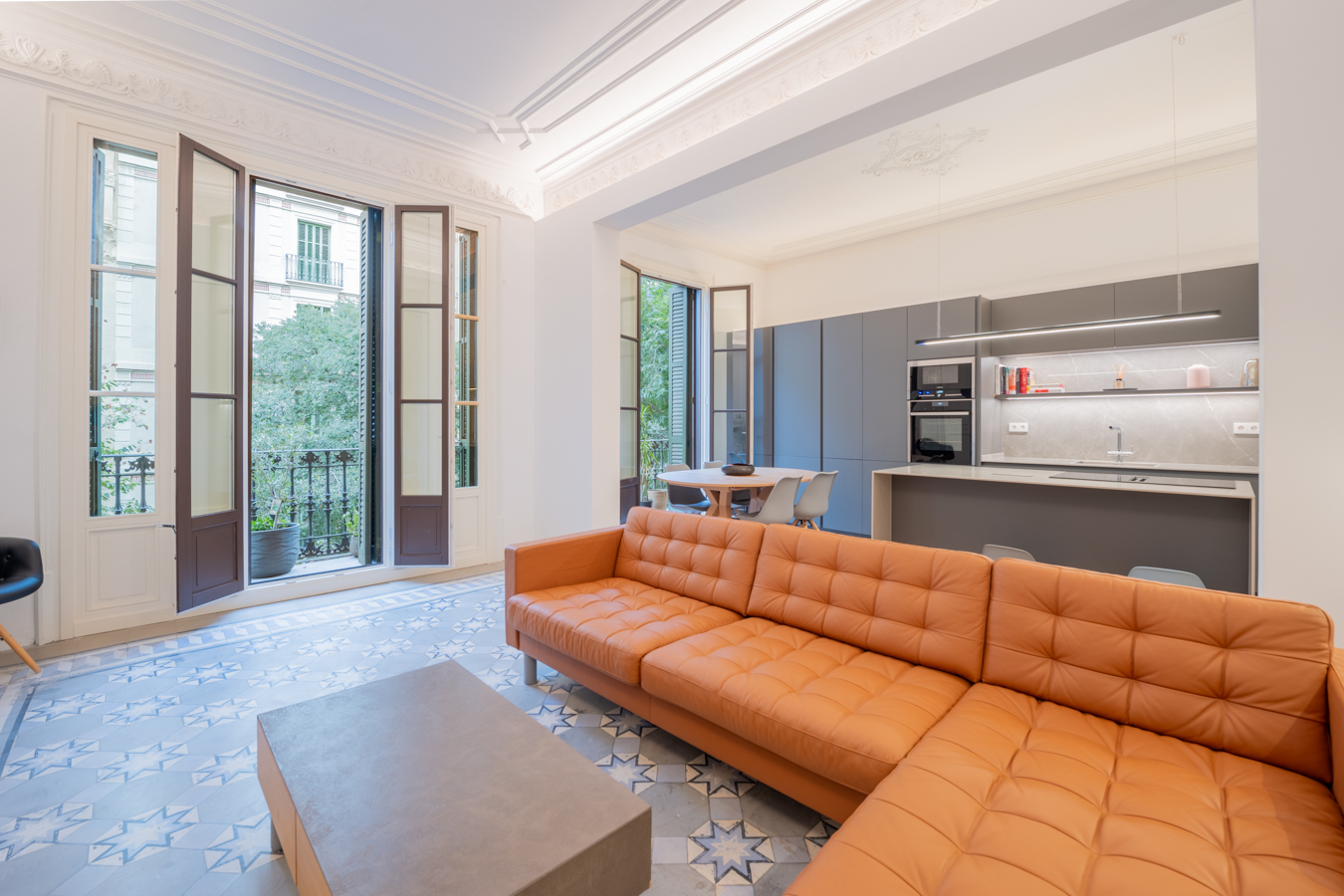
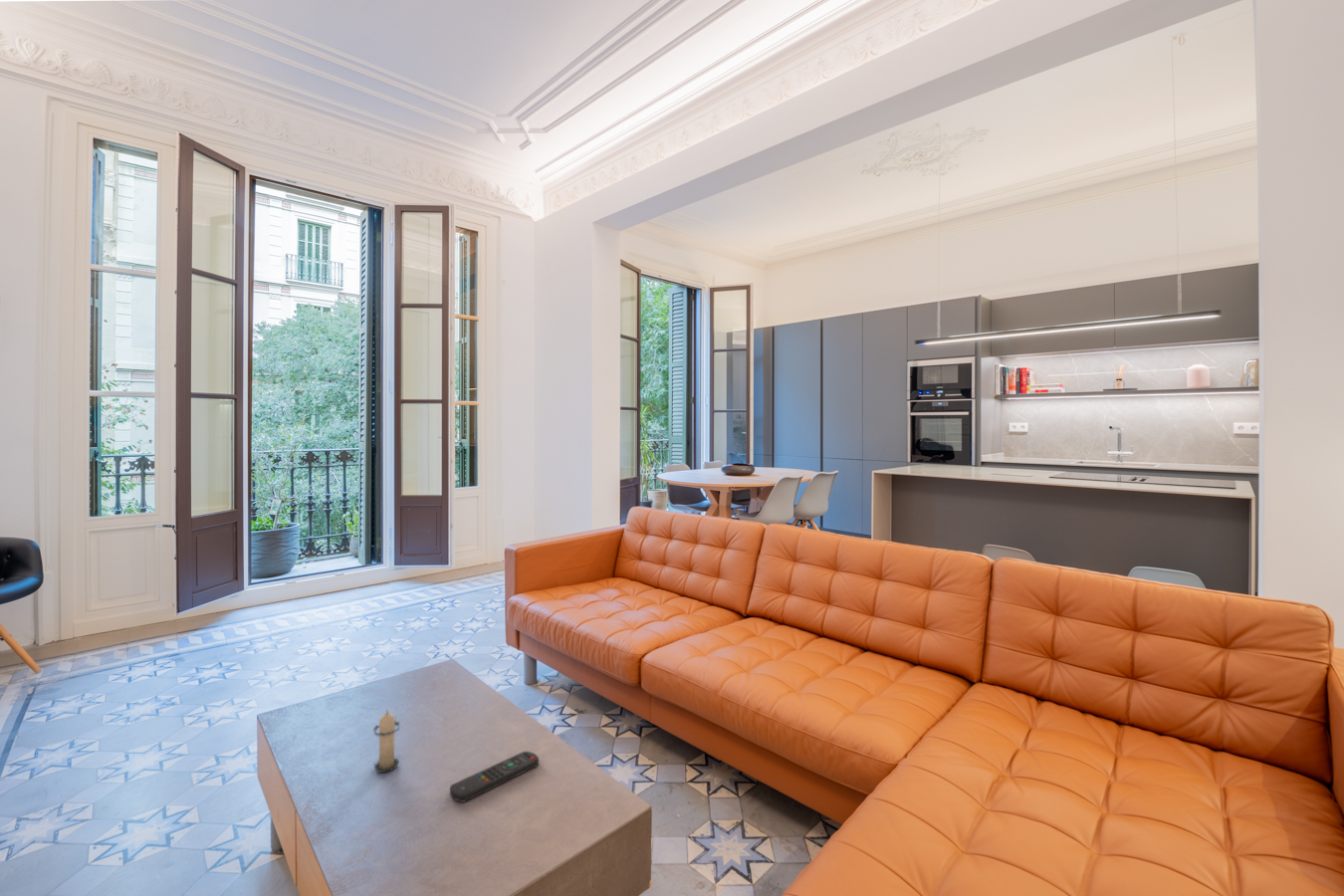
+ candle [372,709,401,774]
+ remote control [449,751,540,803]
